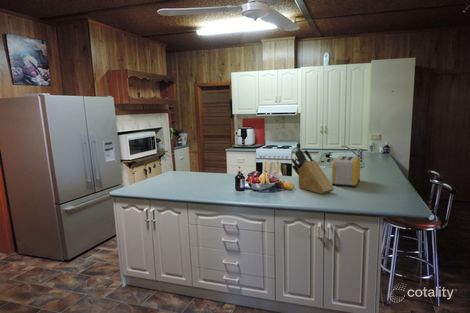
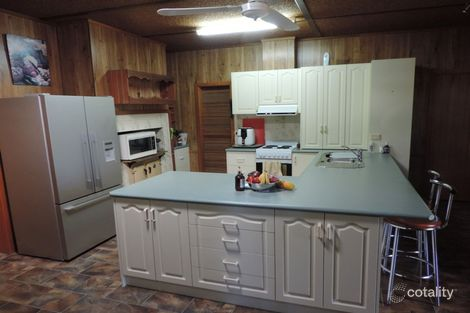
- toaster [331,155,361,189]
- knife block [290,148,335,195]
